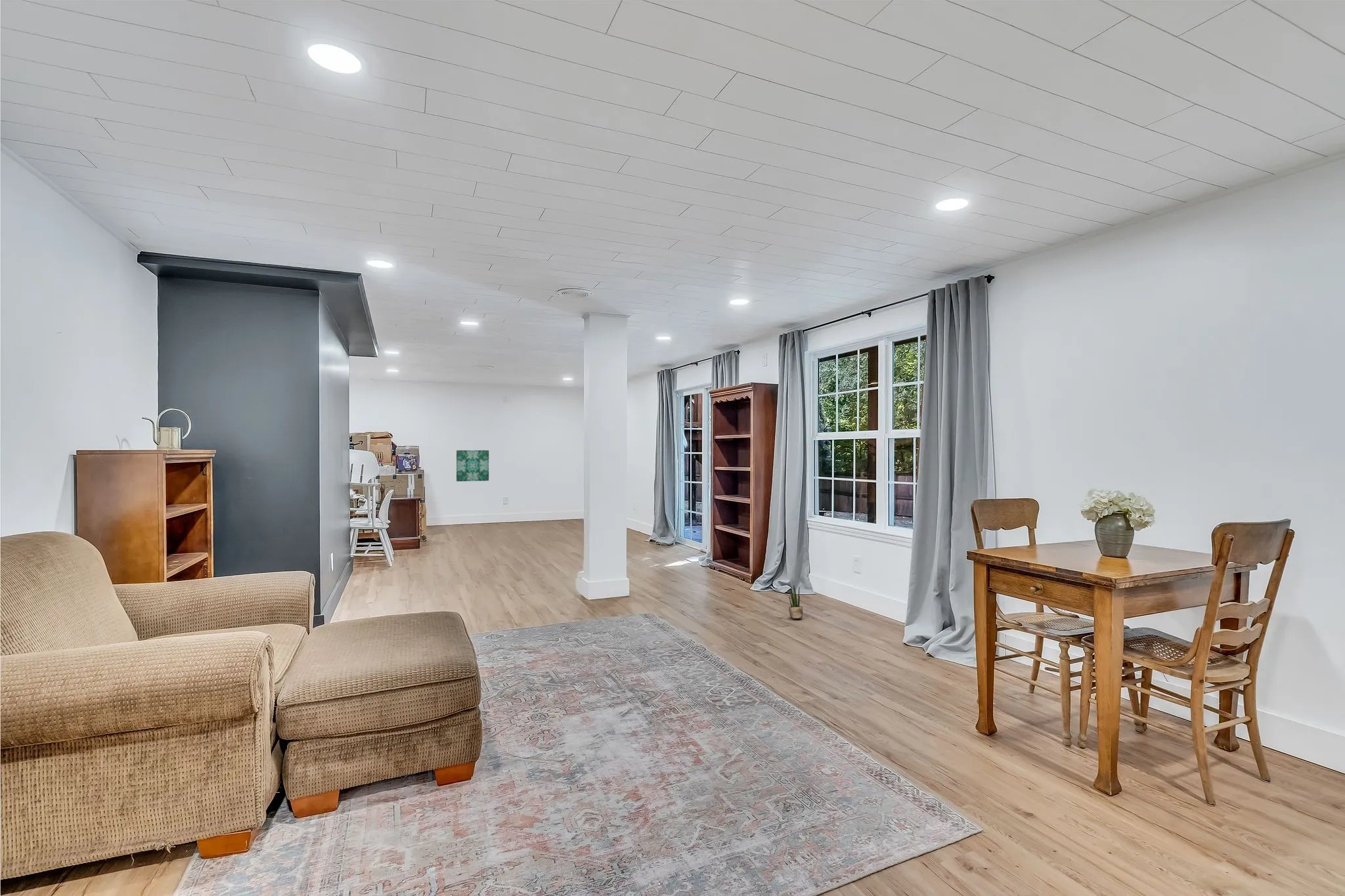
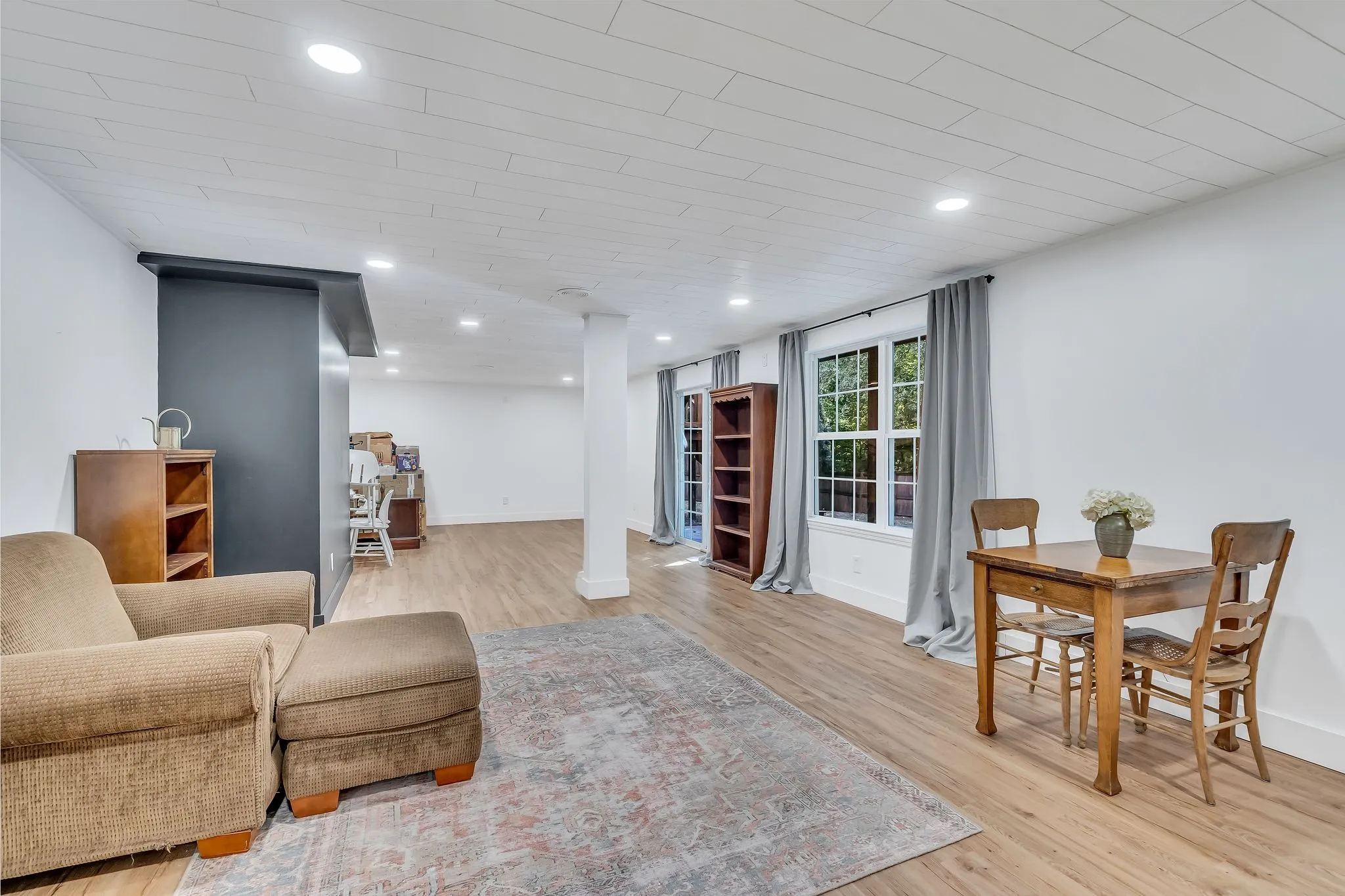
- potted plant [788,585,803,619]
- wall art [456,450,489,482]
